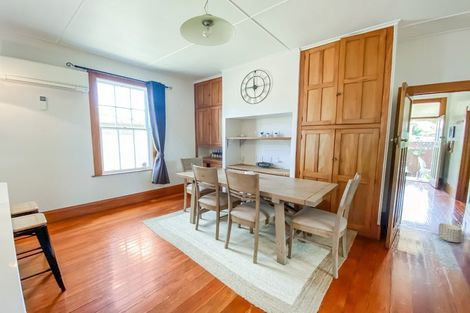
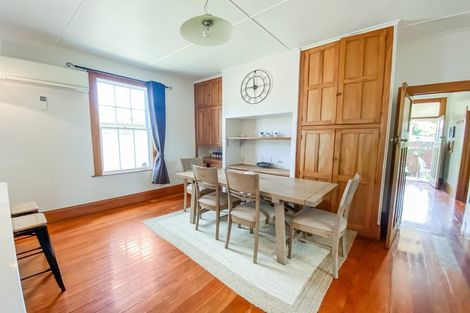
- planter [437,222,463,243]
